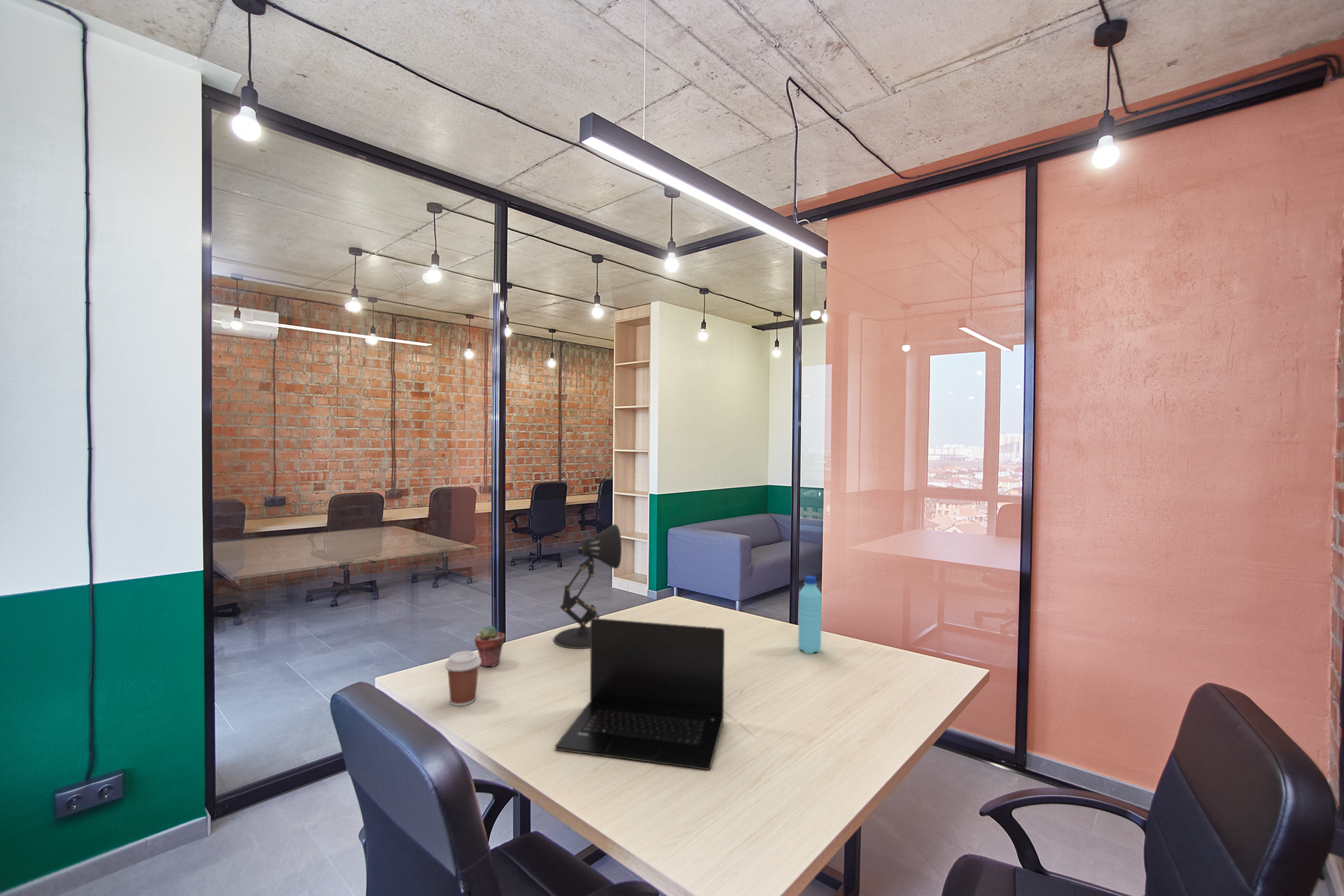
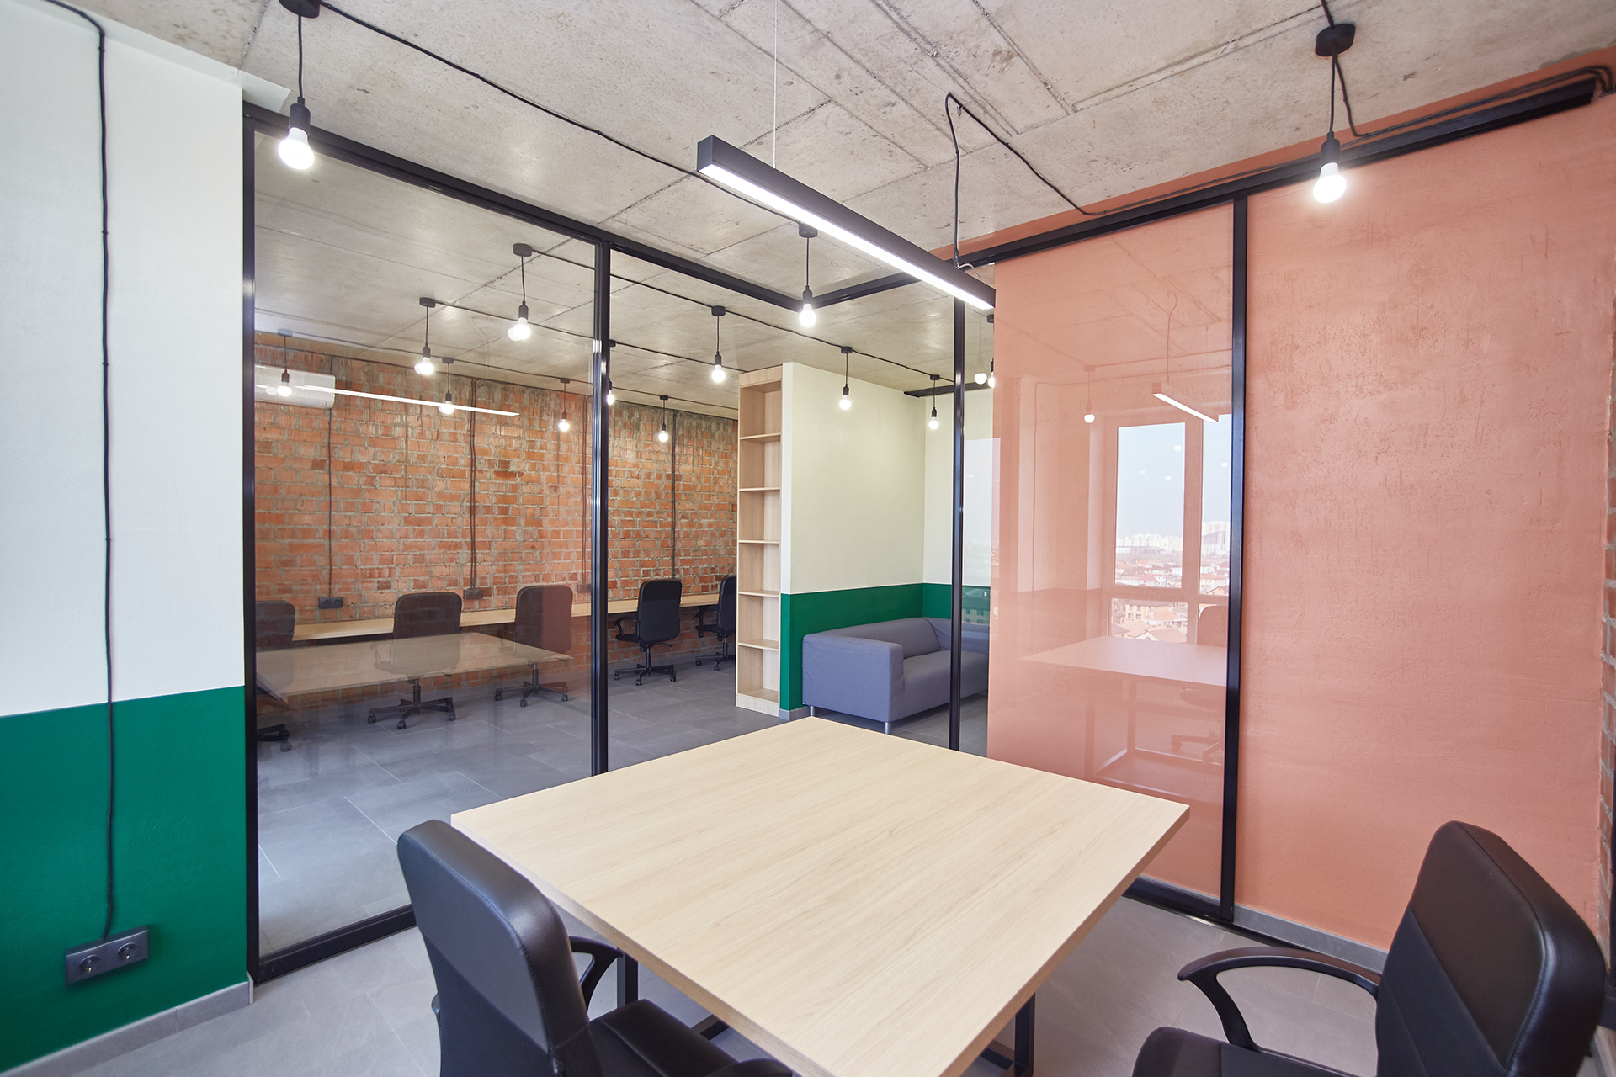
- desk lamp [553,524,622,650]
- coffee cup [444,650,482,707]
- water bottle [797,575,823,654]
- laptop [554,617,725,771]
- potted succulent [474,624,505,667]
